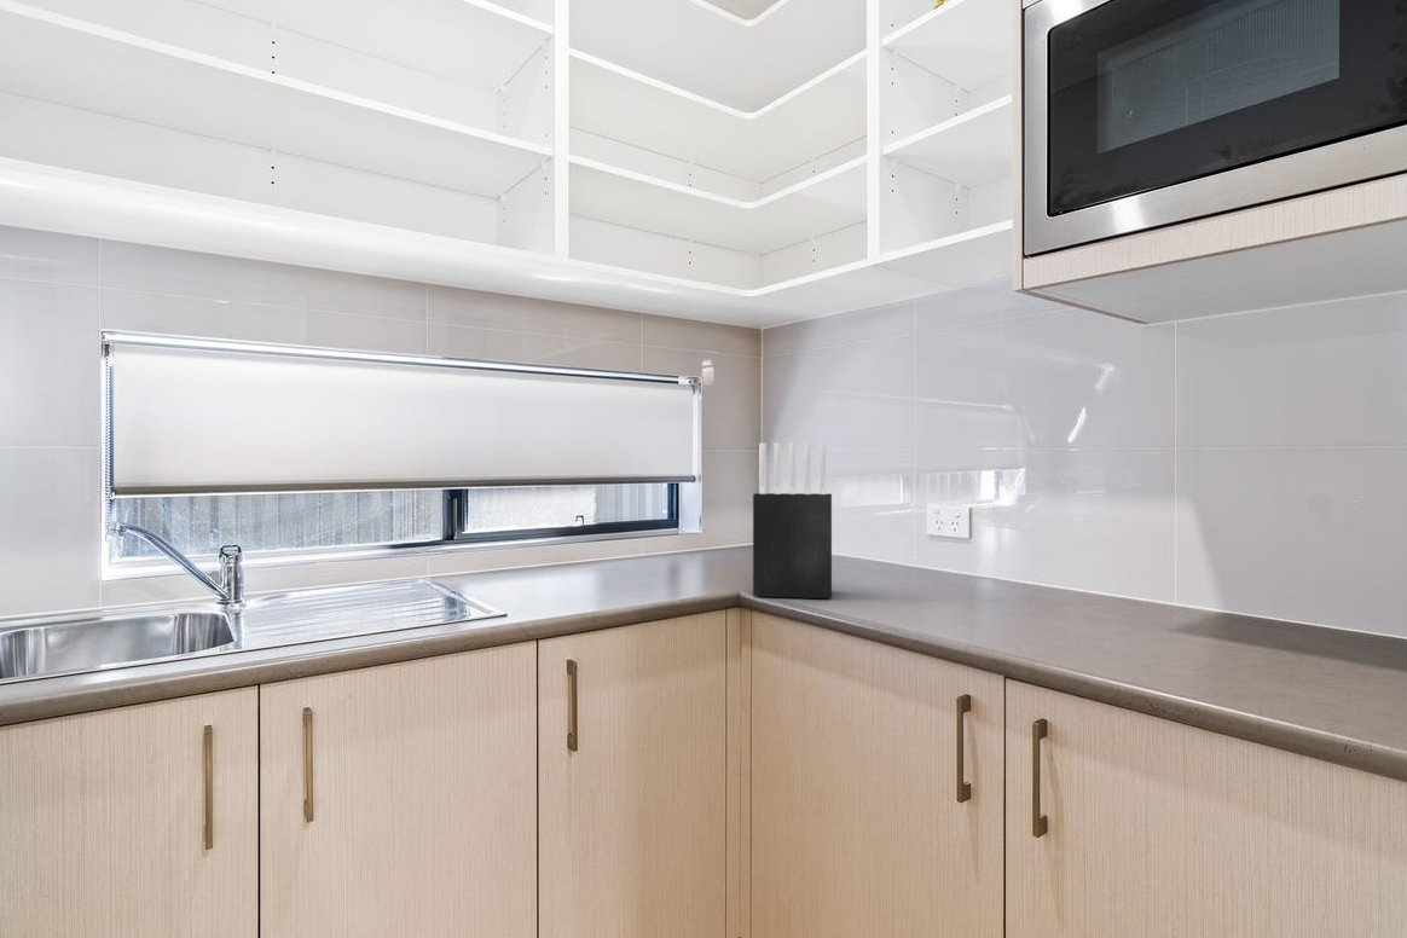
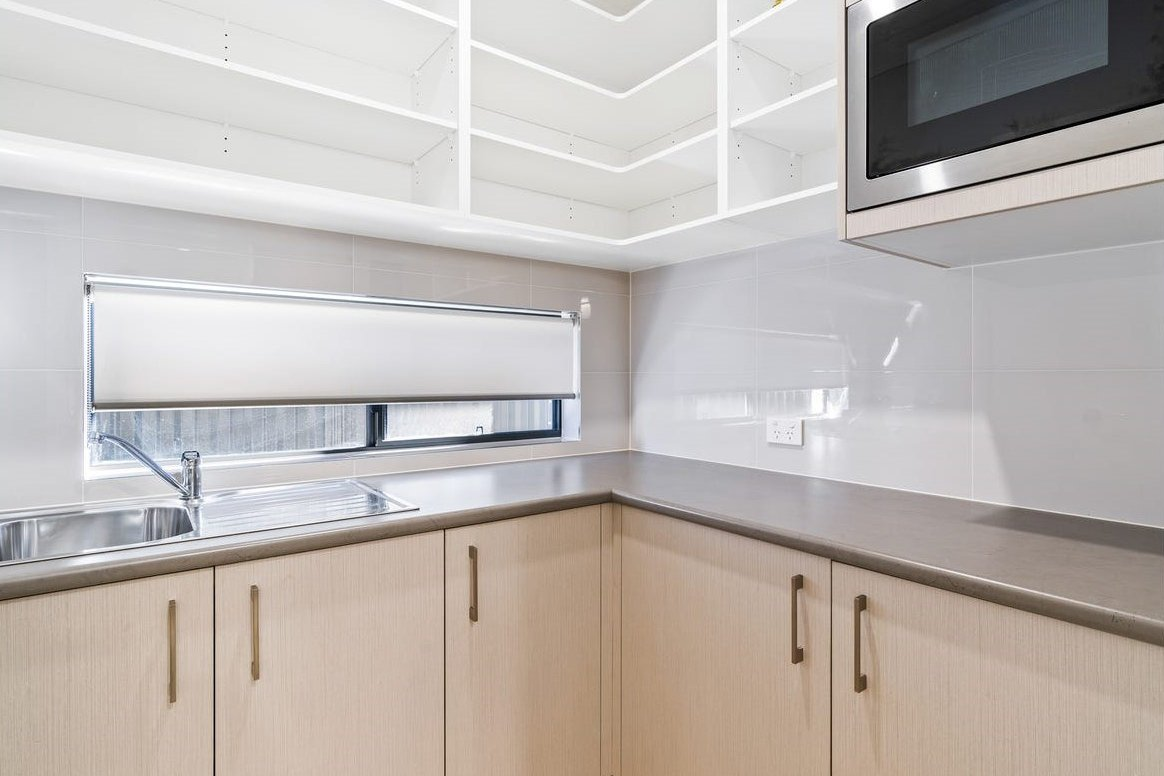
- knife block [752,441,833,600]
